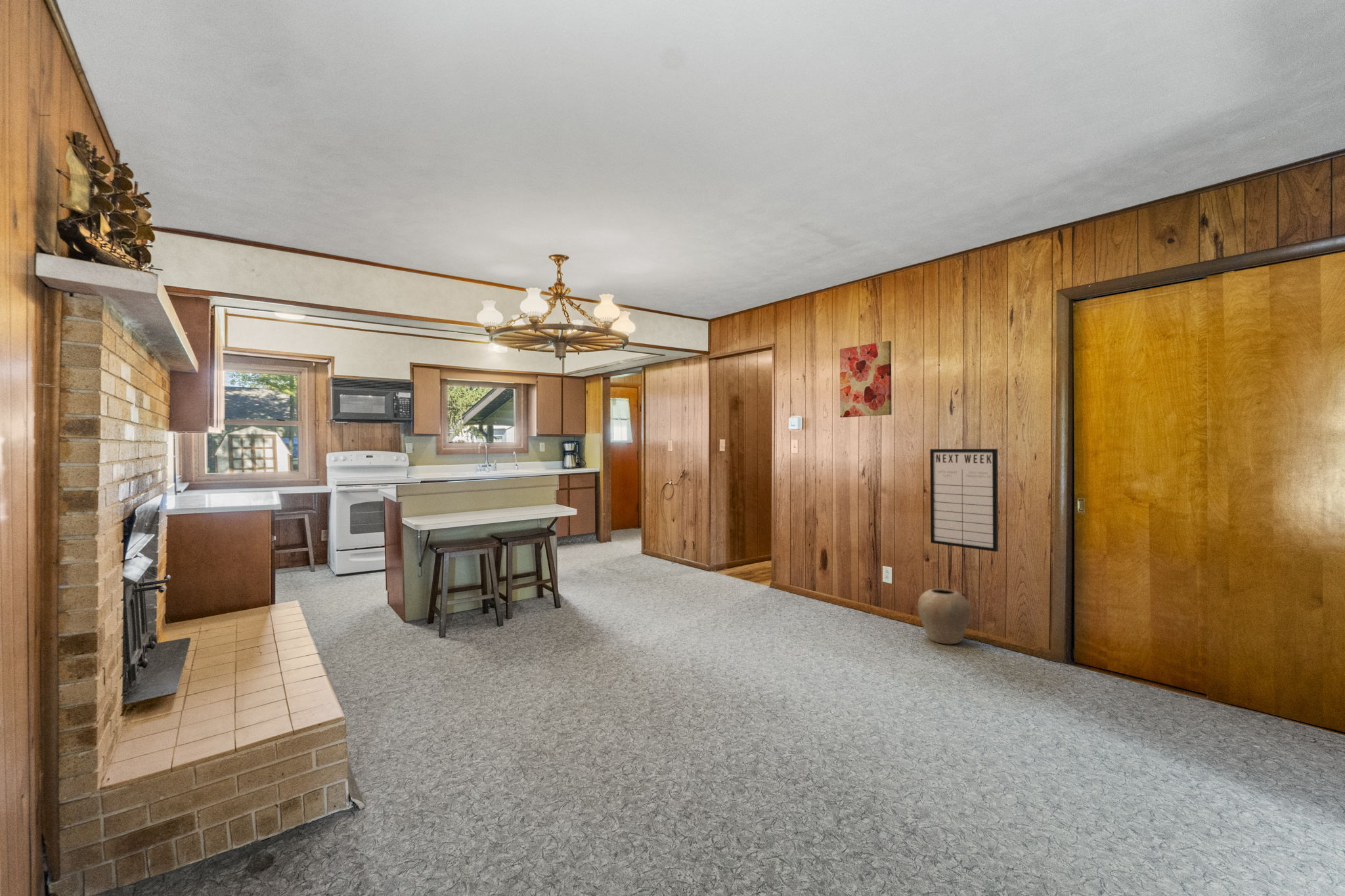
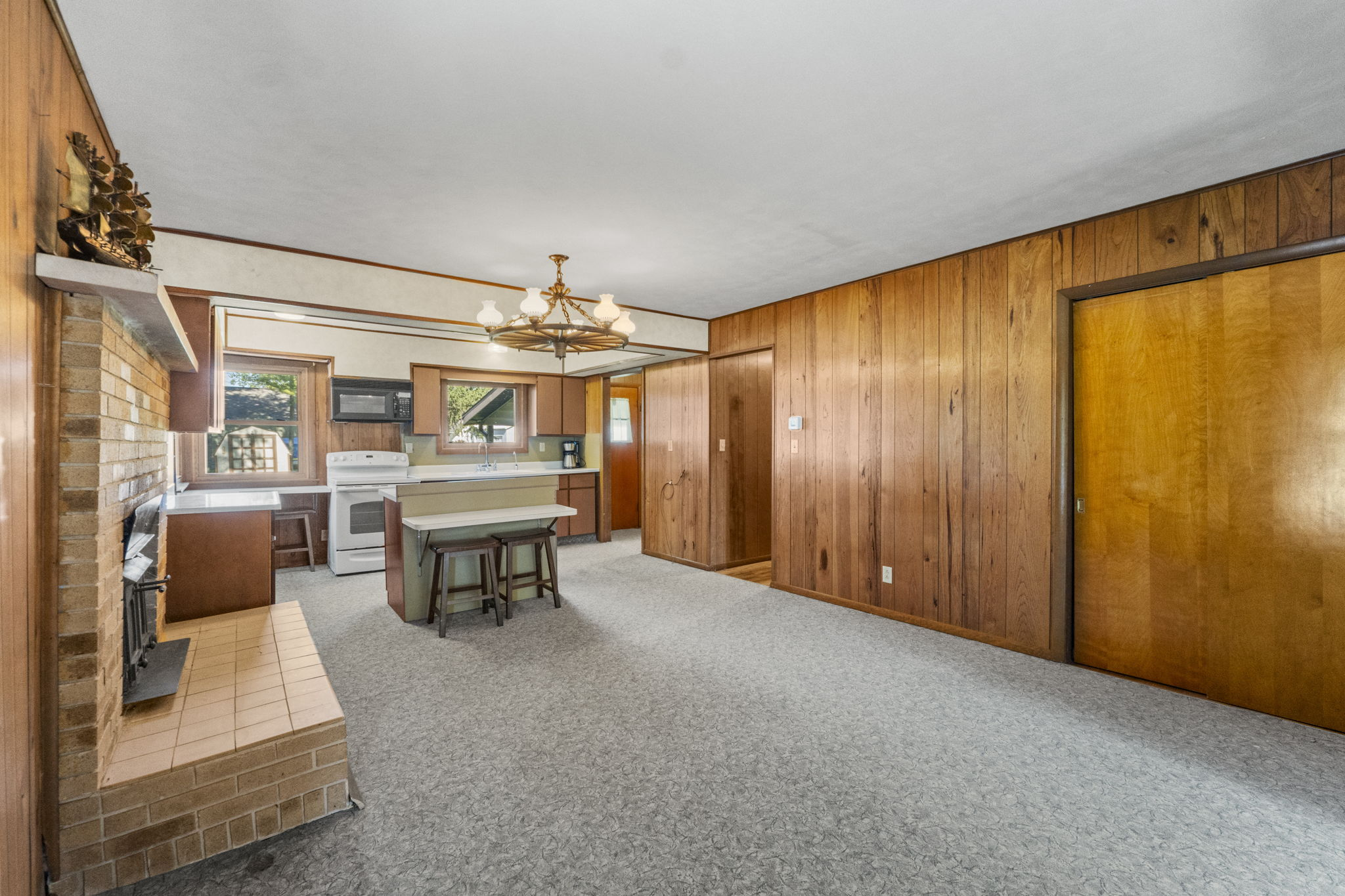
- writing board [929,448,999,553]
- wall art [839,340,893,418]
- vase [917,588,971,645]
